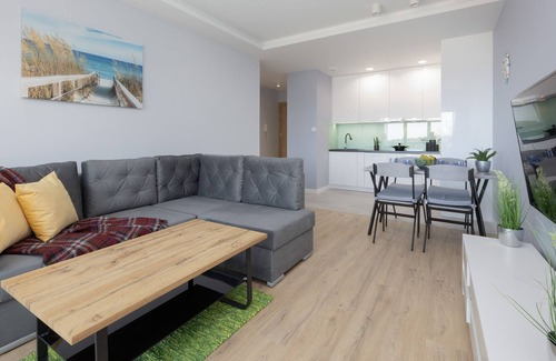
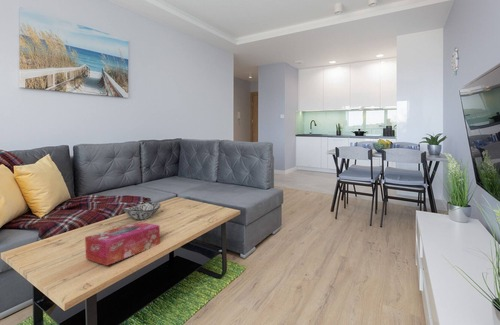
+ tissue box [84,221,161,267]
+ decorative bowl [122,201,162,221]
